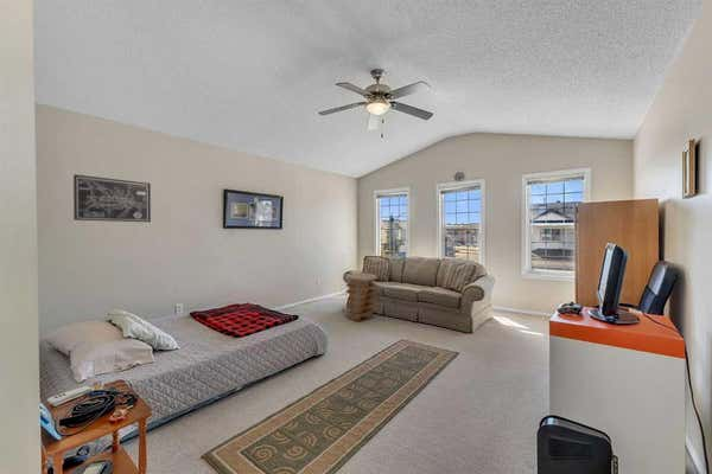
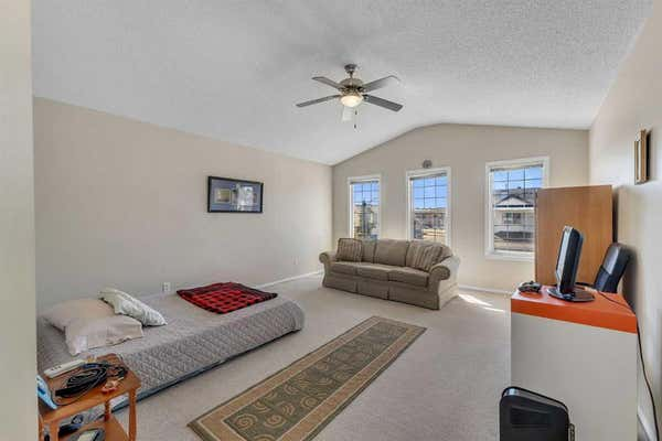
- side table [345,271,377,321]
- wall art [72,173,152,223]
